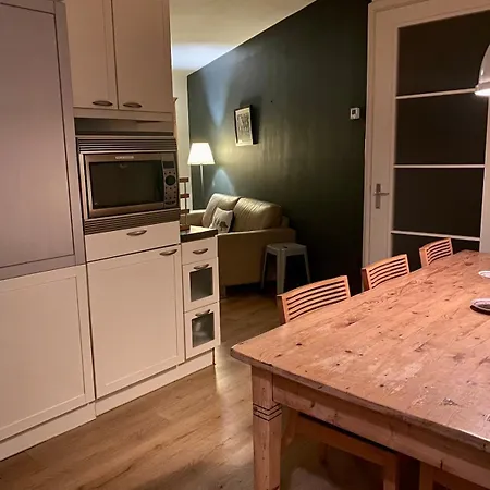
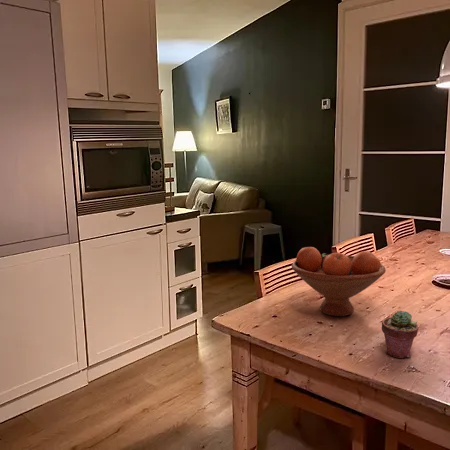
+ fruit bowl [291,246,387,317]
+ potted succulent [381,310,419,359]
